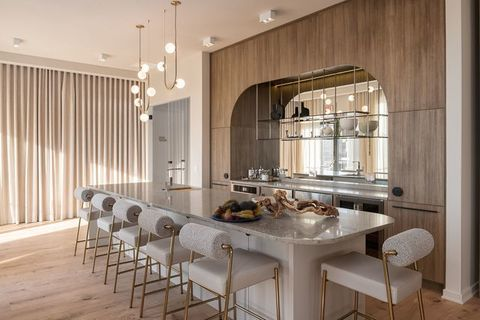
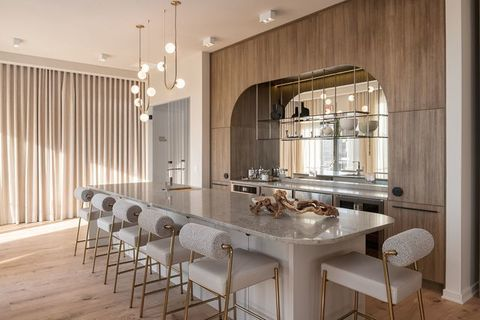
- fruit bowl [211,198,263,222]
